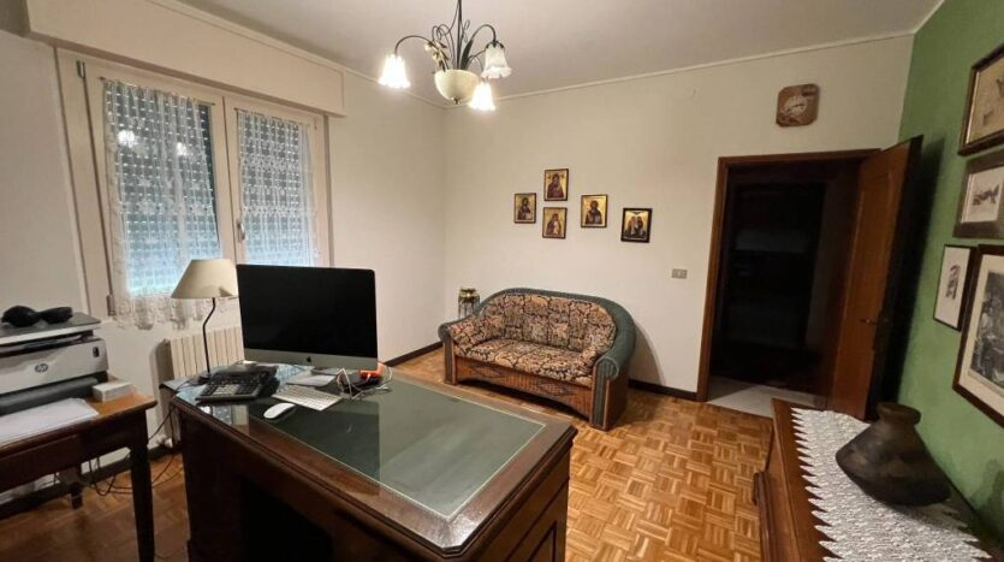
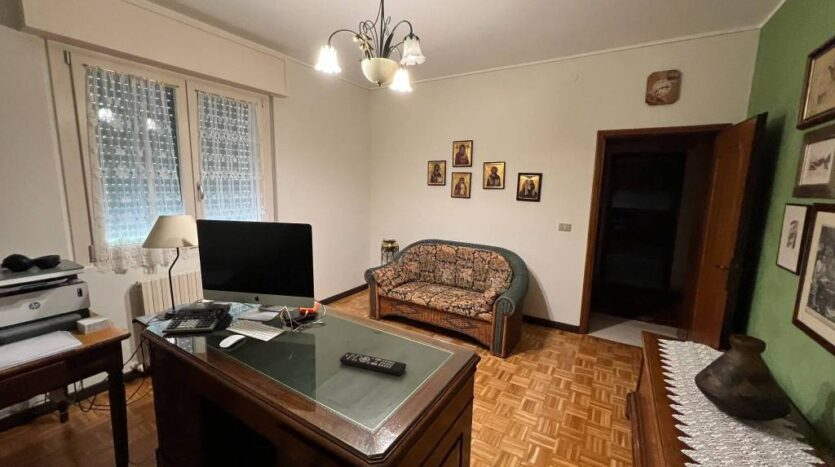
+ remote control [339,351,407,376]
